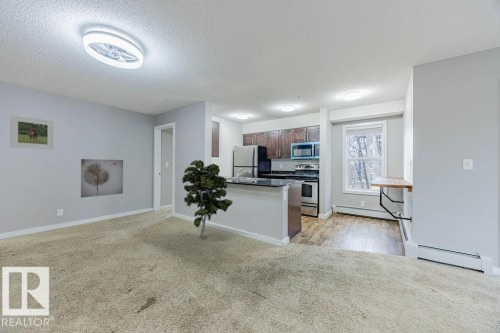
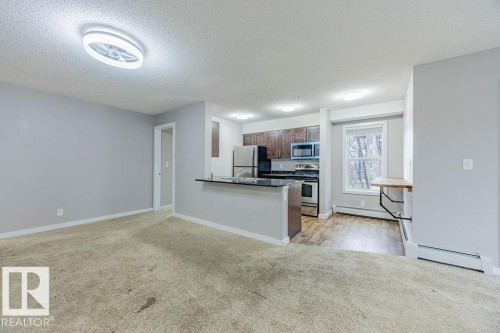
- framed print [9,114,55,150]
- indoor plant [181,159,234,238]
- wall art [80,158,124,199]
